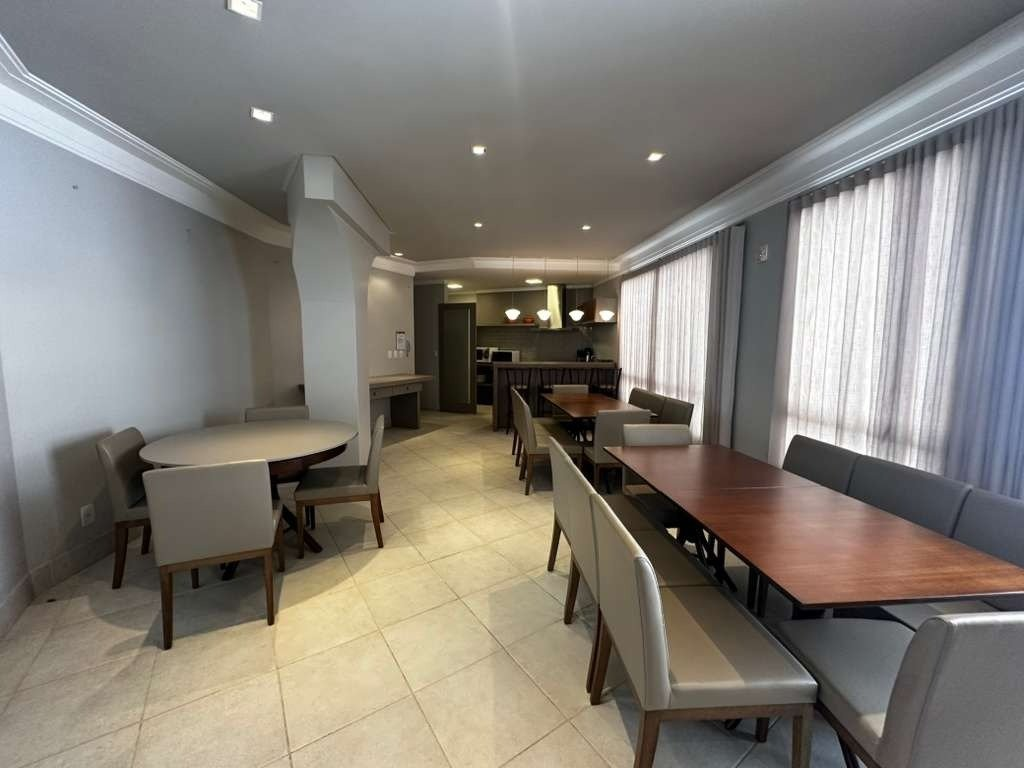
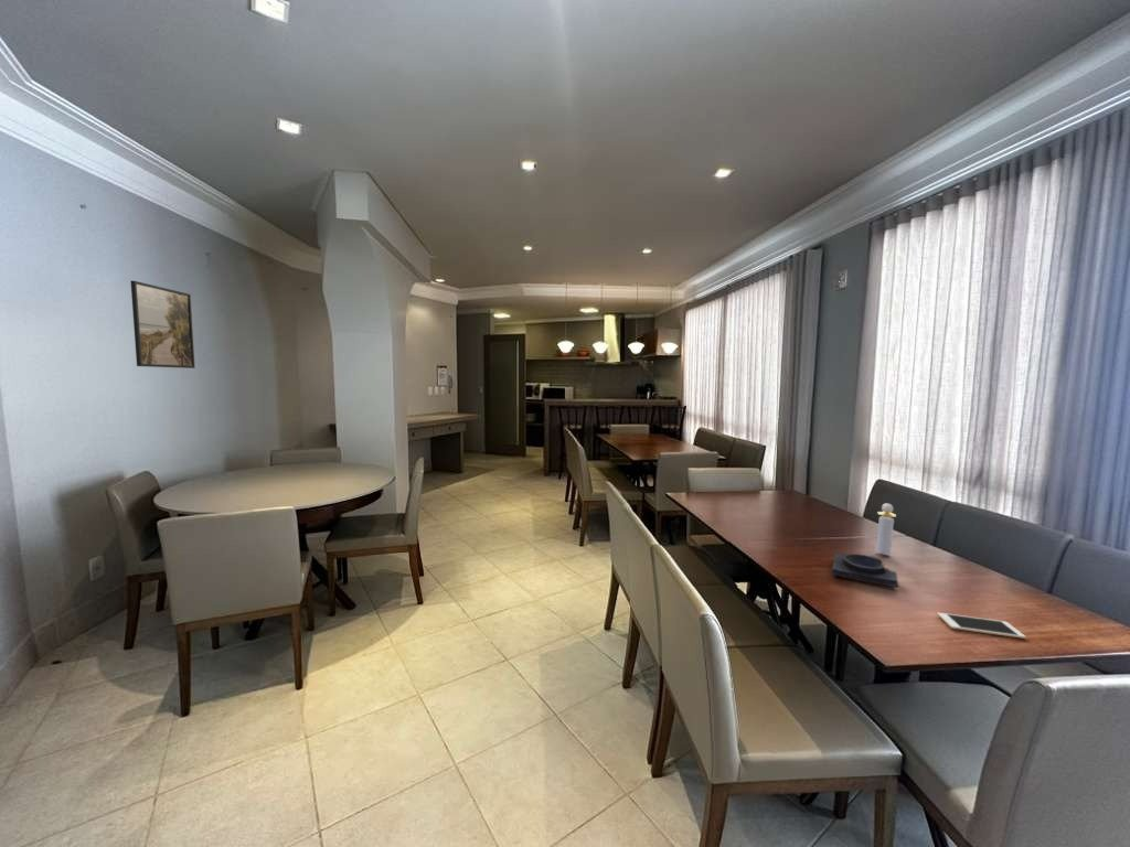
+ cell phone [937,612,1027,640]
+ perfume bottle [875,503,897,556]
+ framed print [129,280,196,369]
+ decorative bowl [831,551,899,588]
